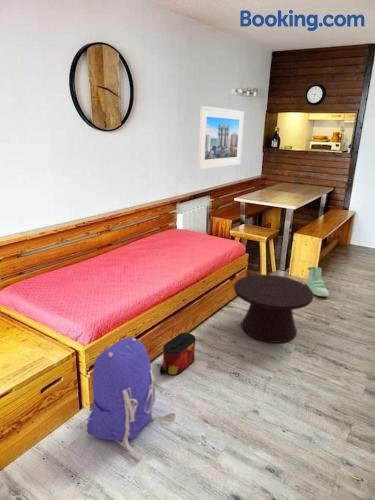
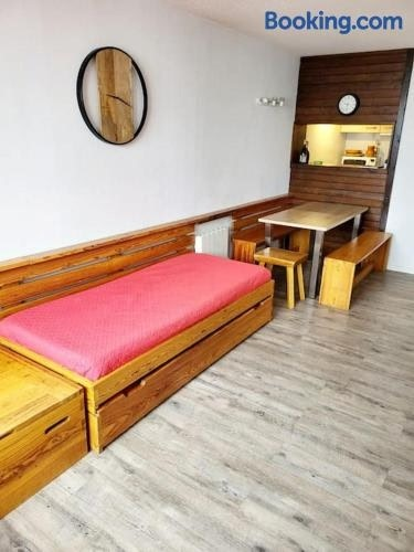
- bag [159,332,196,376]
- sneaker [305,266,330,297]
- side table [233,274,315,344]
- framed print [197,105,245,170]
- backpack [81,336,176,462]
